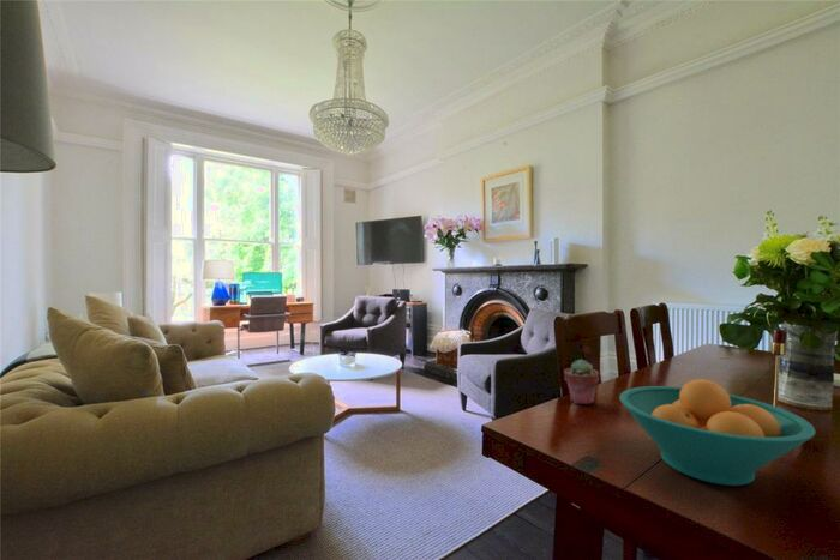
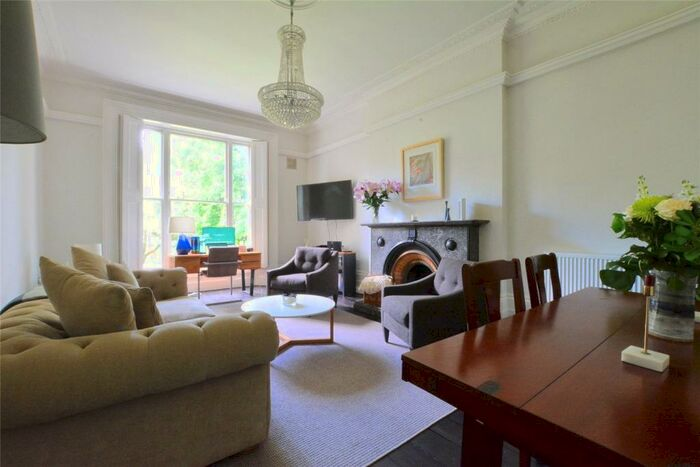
- fruit bowl [618,378,817,487]
- potted succulent [563,357,600,405]
